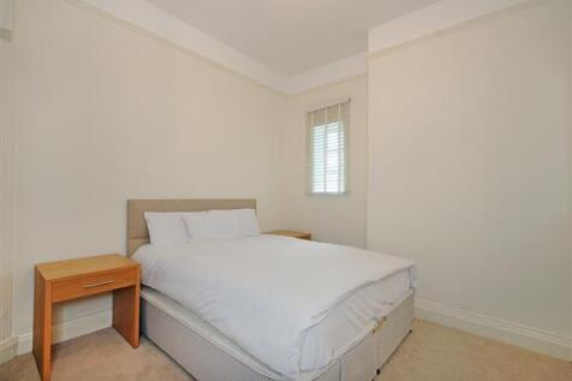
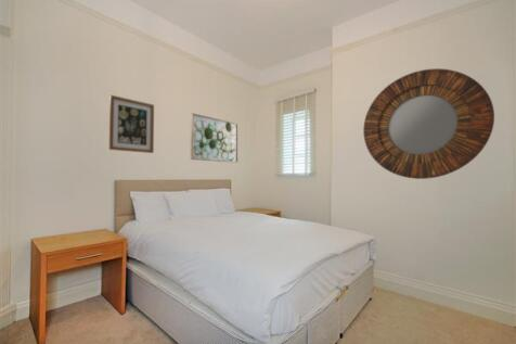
+ wall art [108,94,155,154]
+ wall art [190,112,240,164]
+ home mirror [362,67,495,180]
